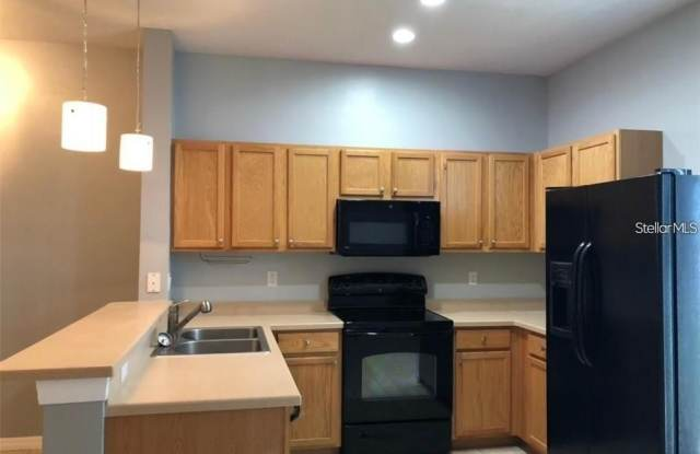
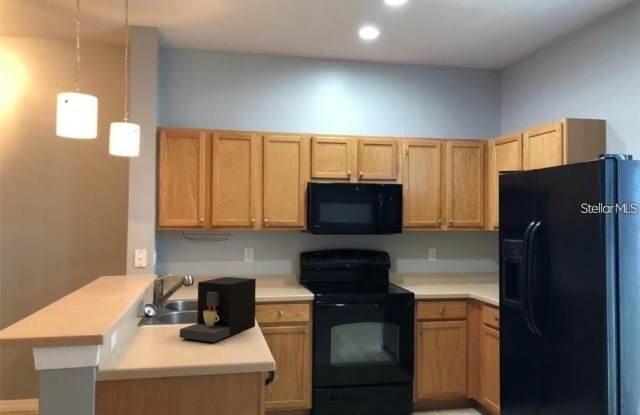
+ coffee maker [179,276,257,343]
